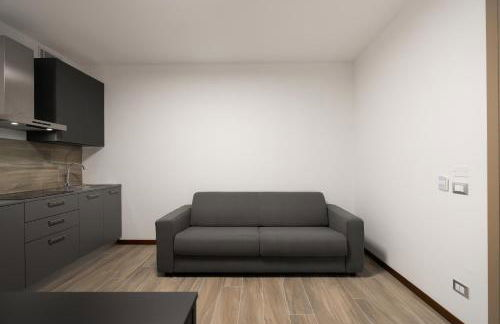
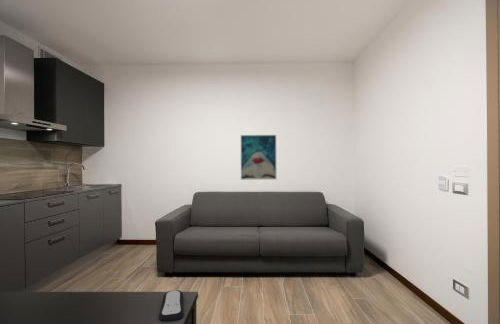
+ remote control [158,289,185,322]
+ wall art [240,134,277,181]
